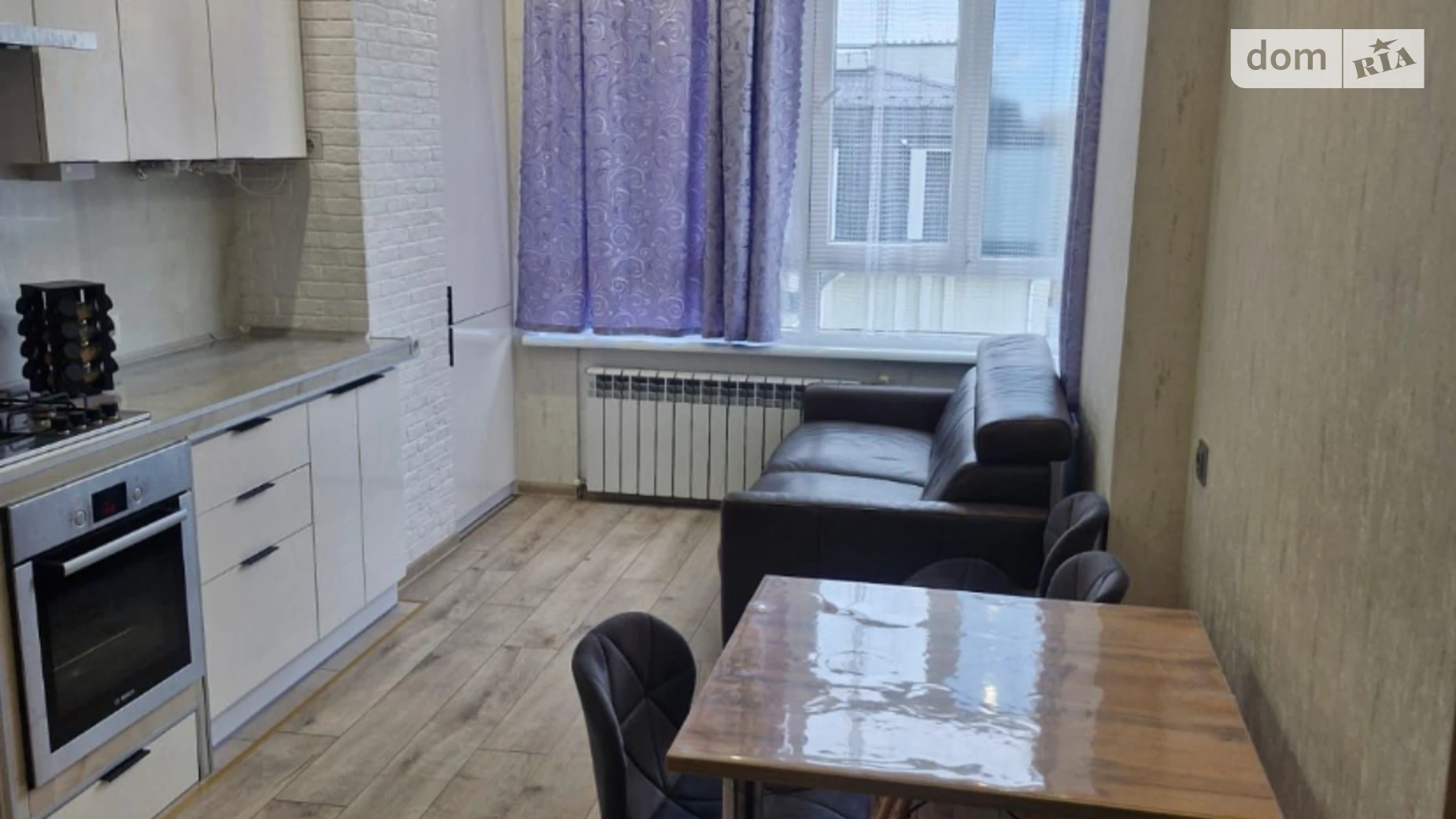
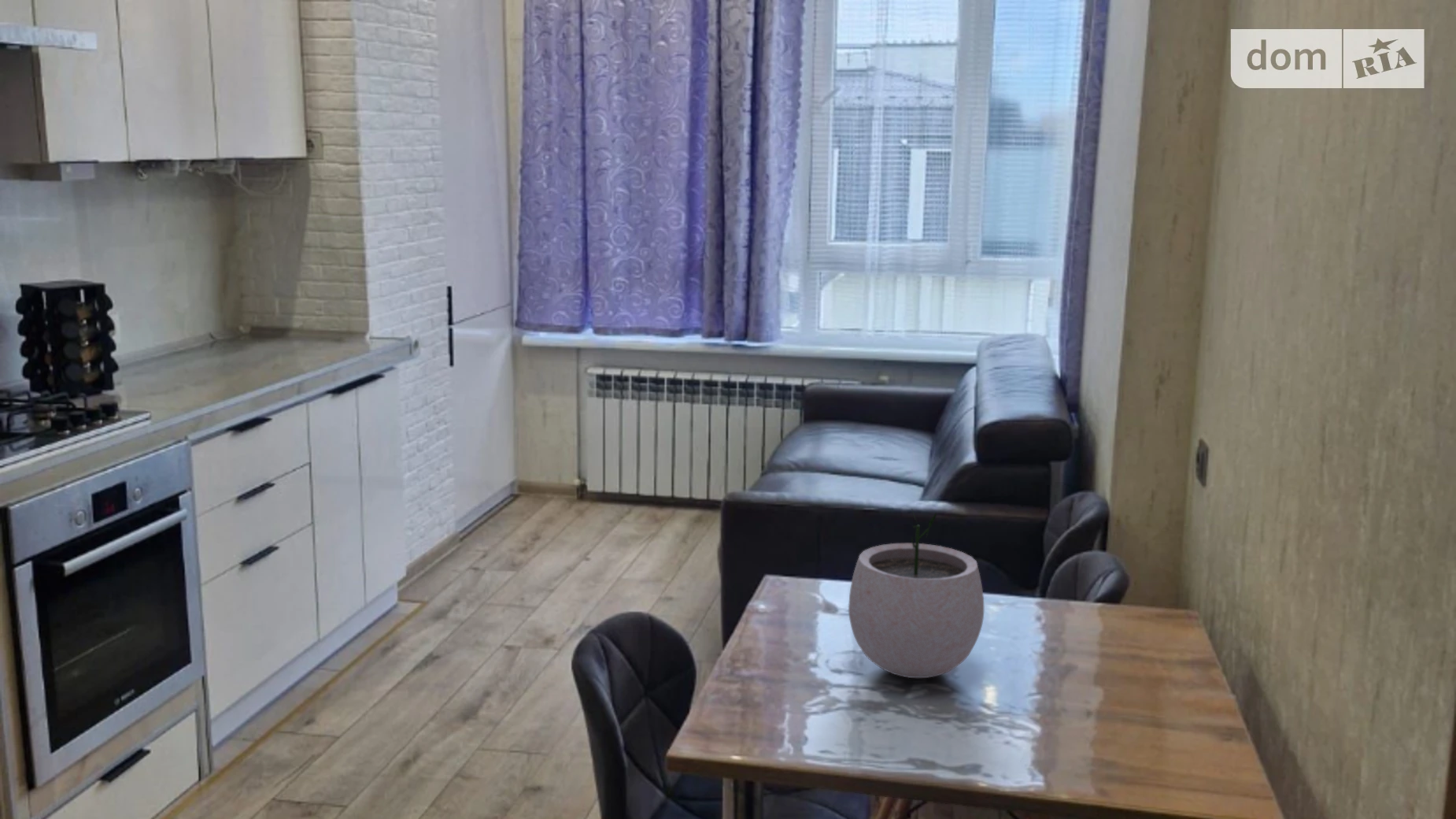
+ plant pot [848,507,985,679]
